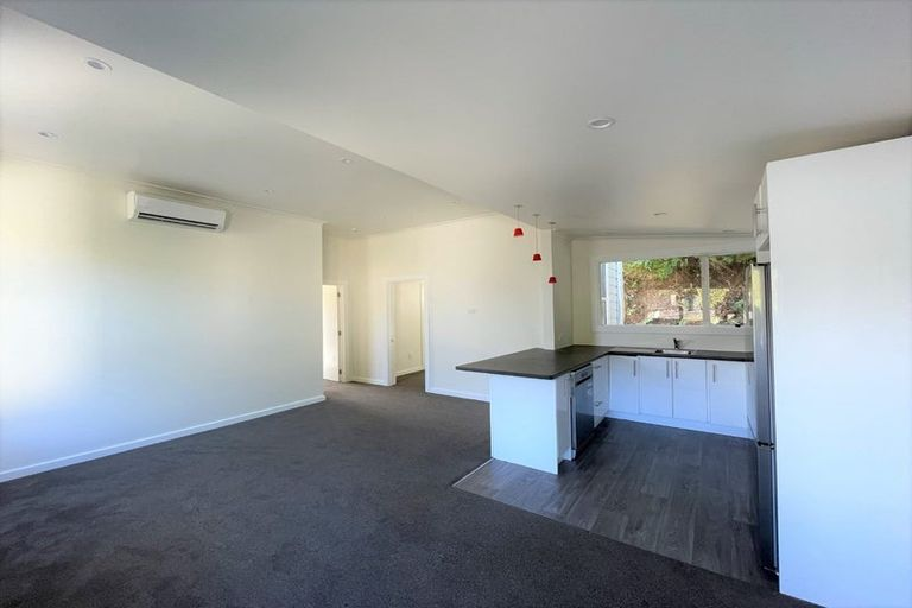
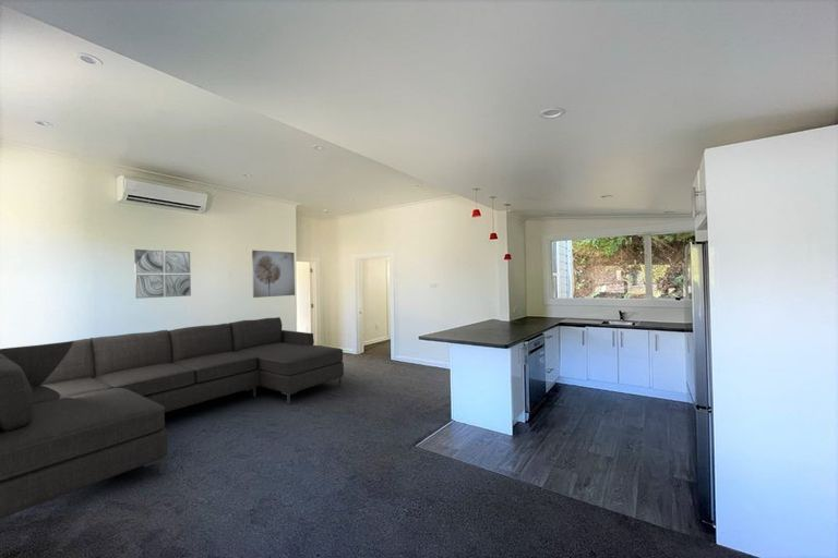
+ wall art [251,250,296,299]
+ sofa [0,316,345,522]
+ wall art [133,248,192,300]
